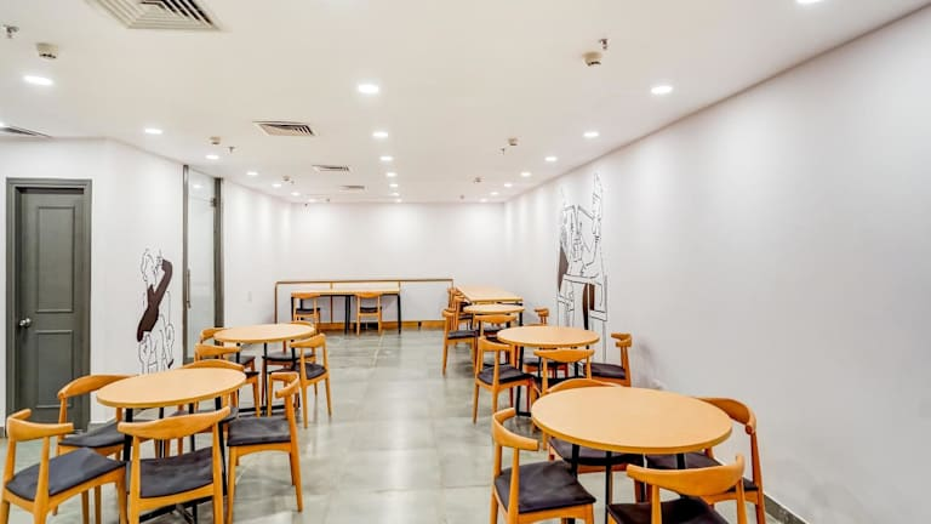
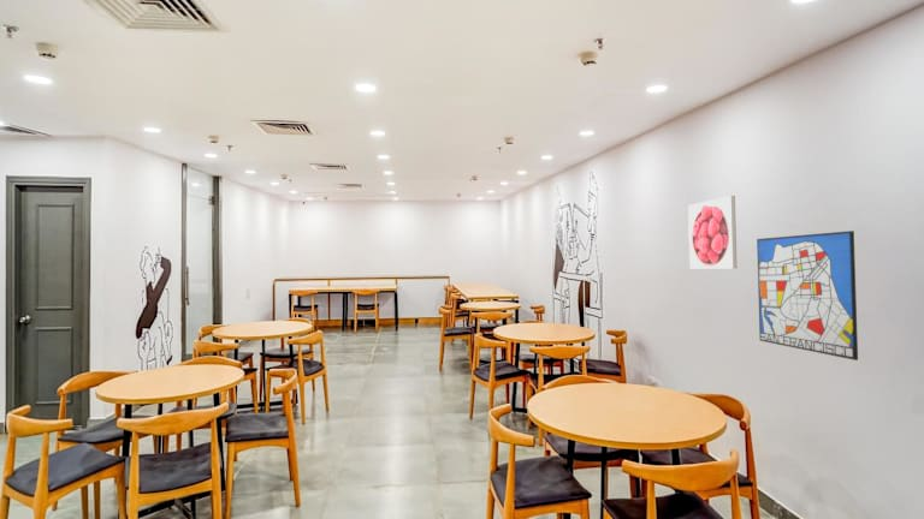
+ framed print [687,195,738,269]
+ wall art [756,229,859,362]
